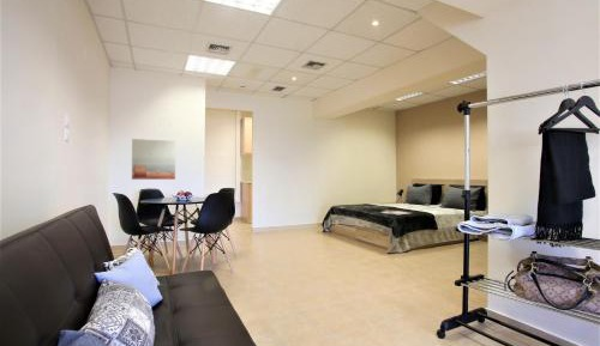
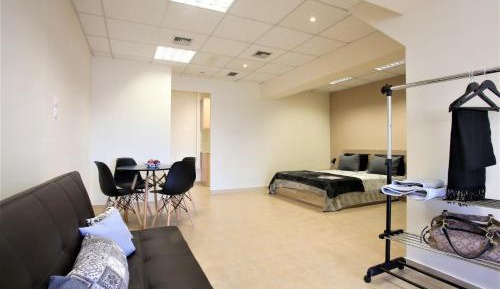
- wall art [131,138,176,181]
